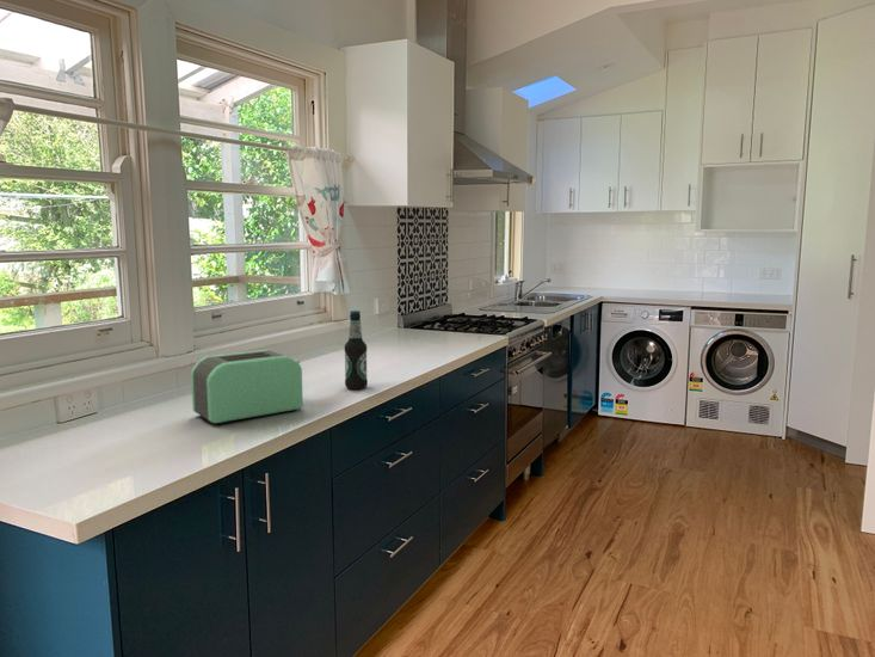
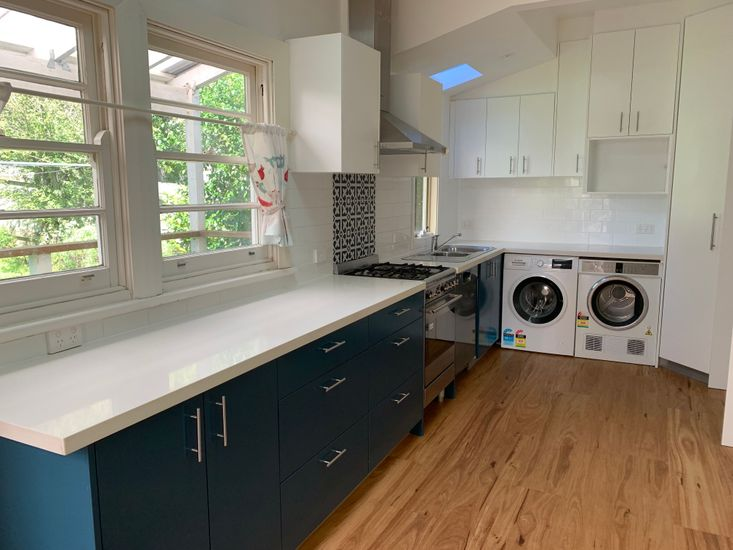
- bottle [344,309,369,391]
- toaster [190,349,304,425]
